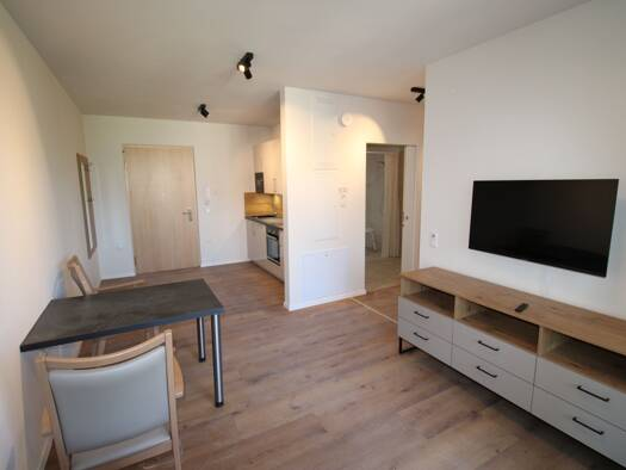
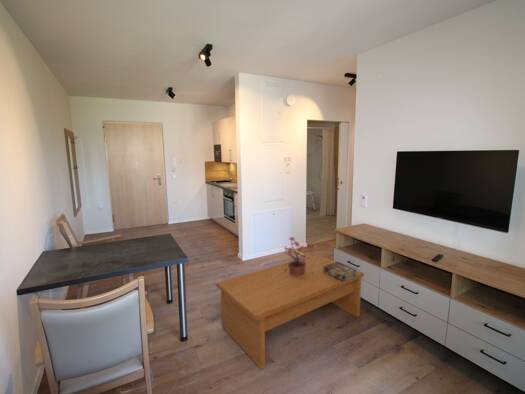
+ coffee table [216,253,365,370]
+ decorative box [324,261,357,282]
+ potted plant [284,236,312,277]
